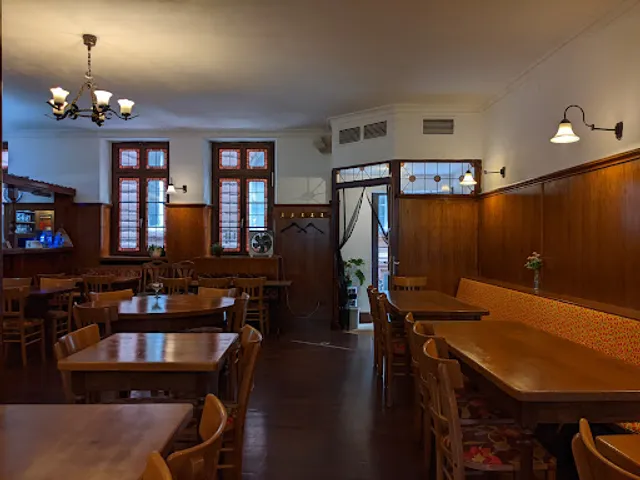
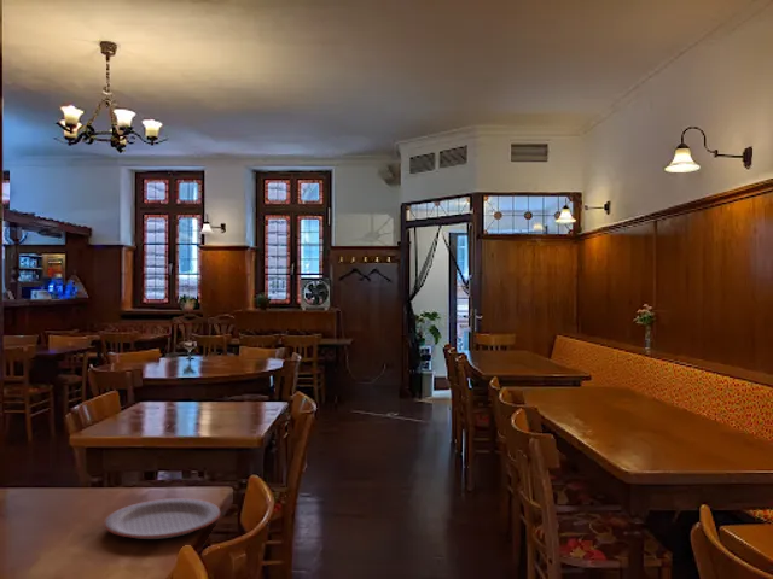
+ plate [103,497,221,540]
